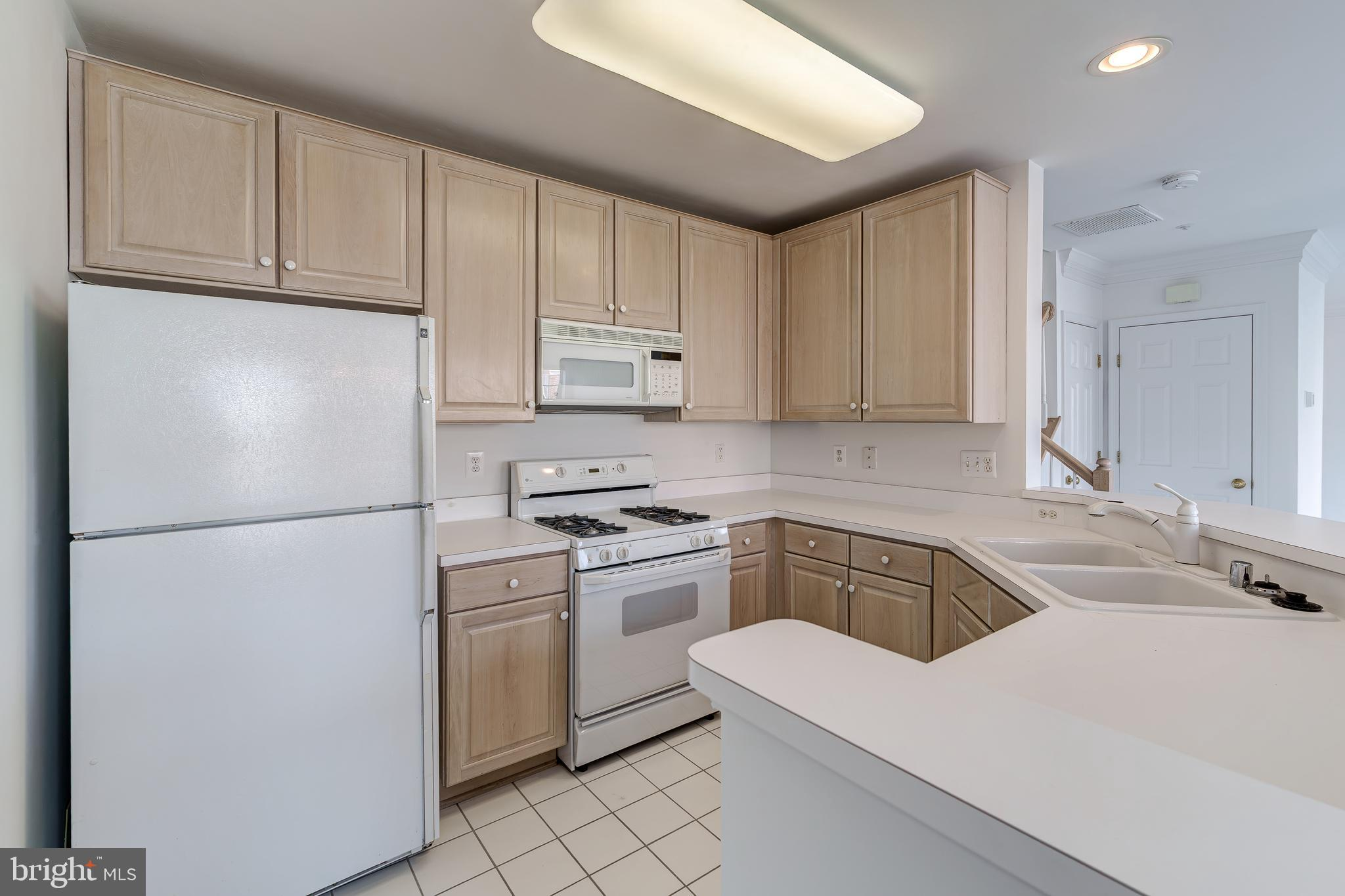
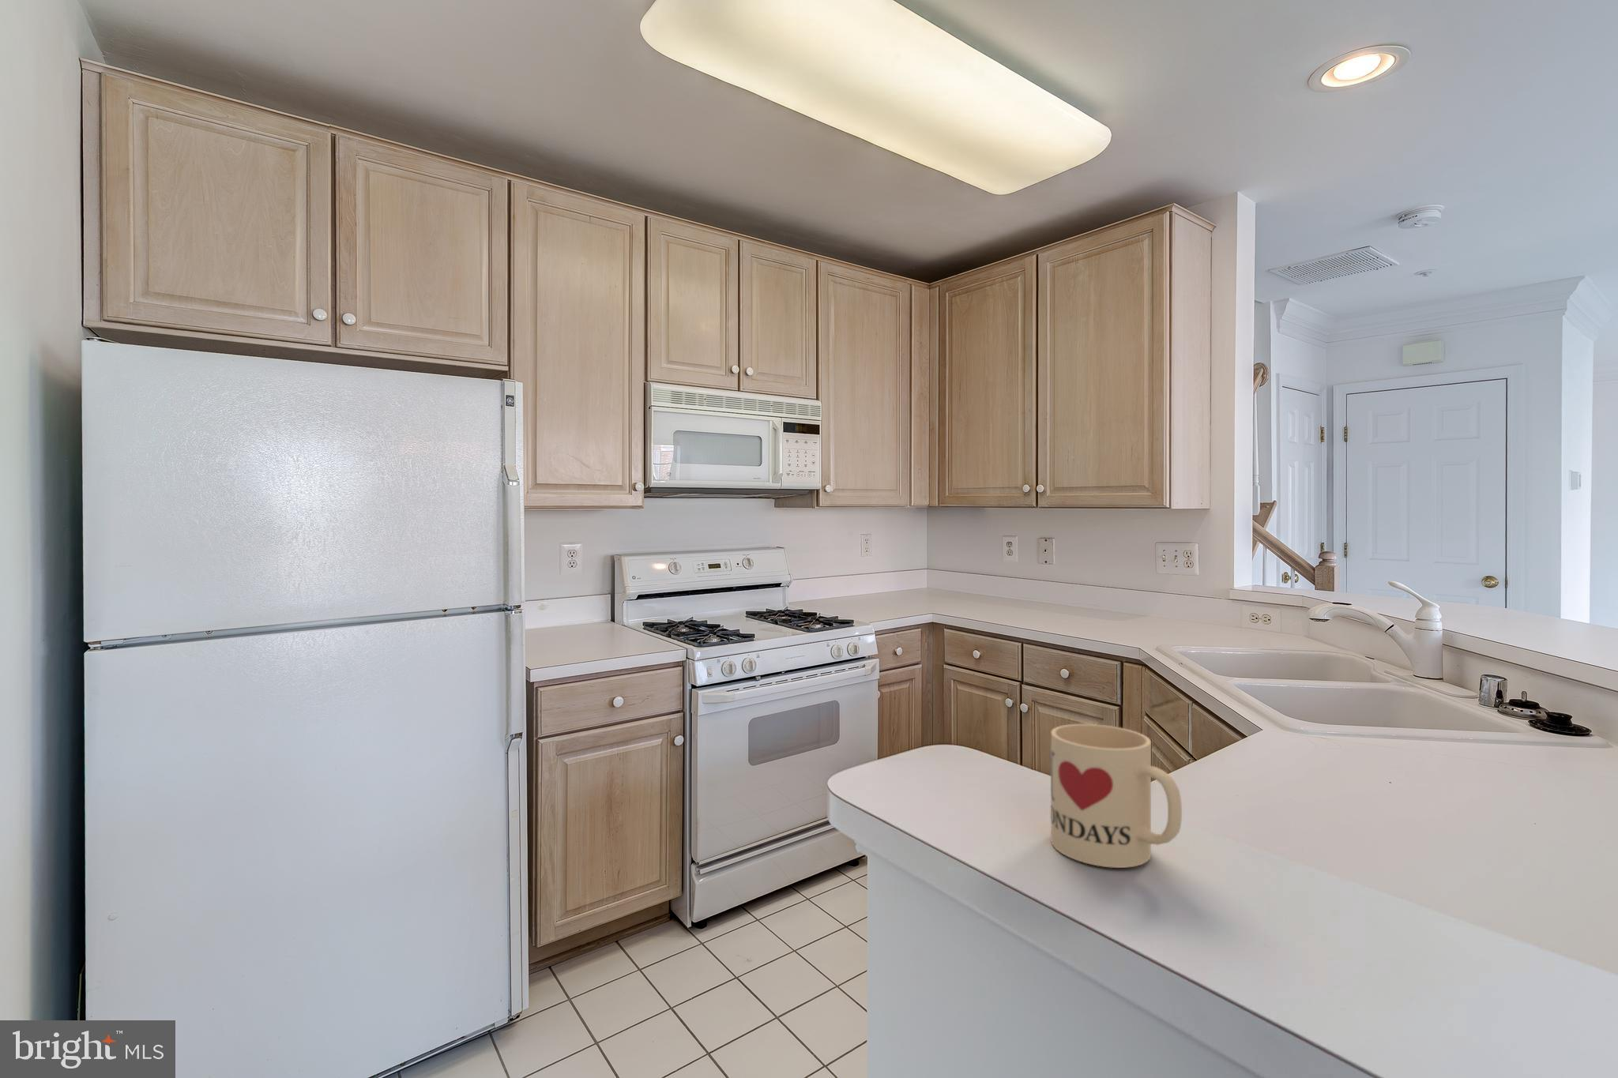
+ mug [1050,723,1183,869]
